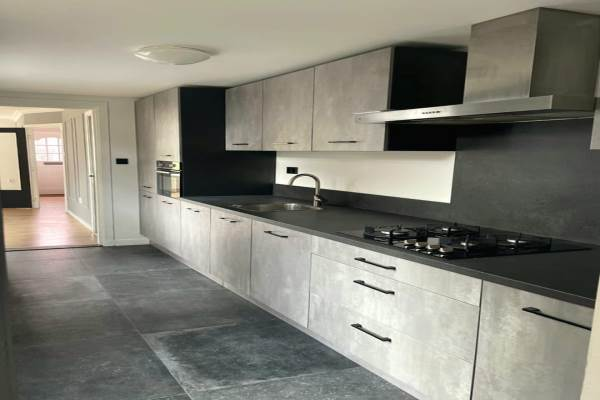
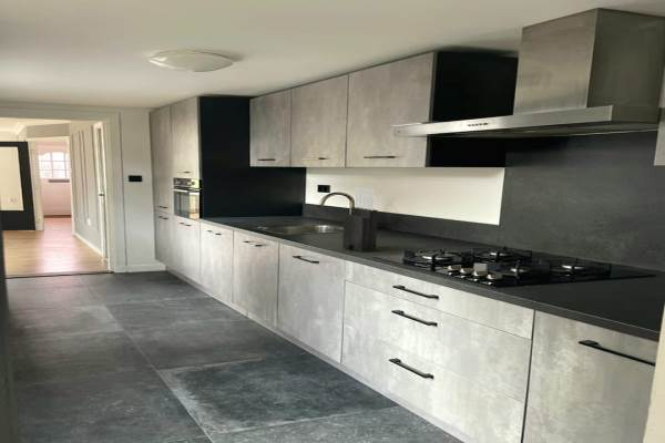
+ knife block [341,186,379,254]
